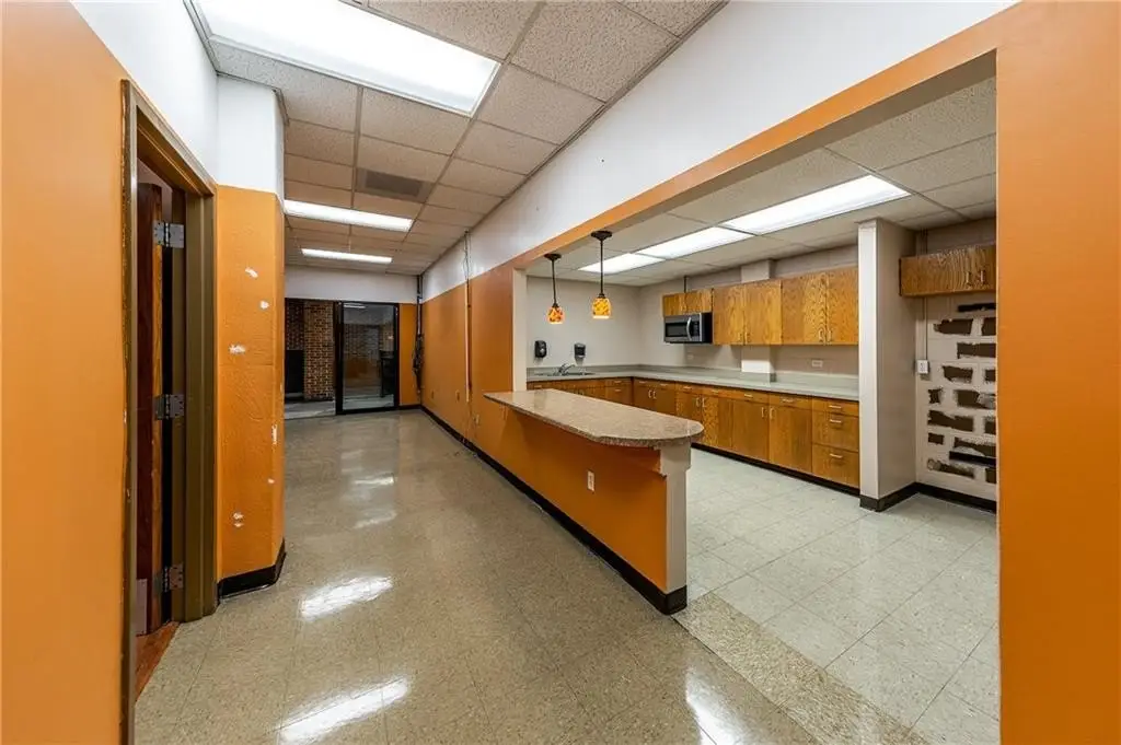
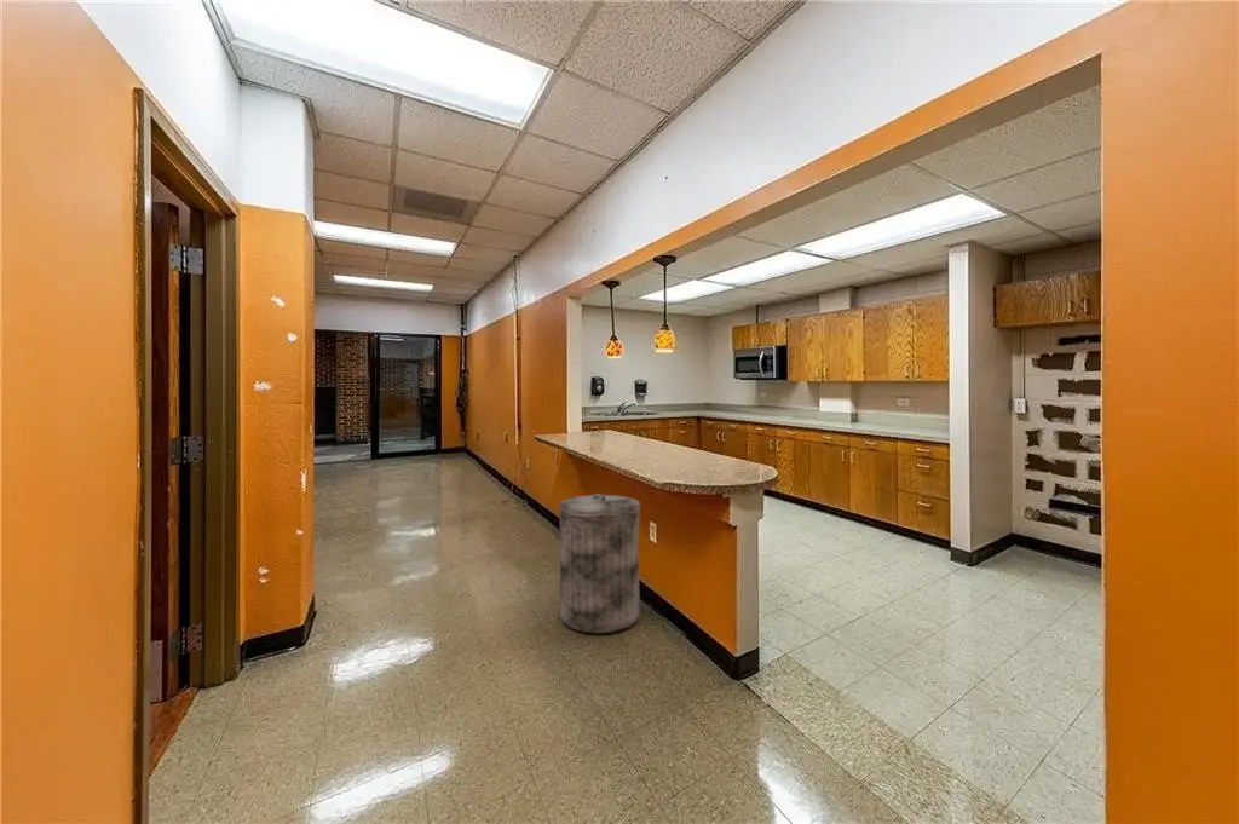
+ trash can [558,492,641,634]
